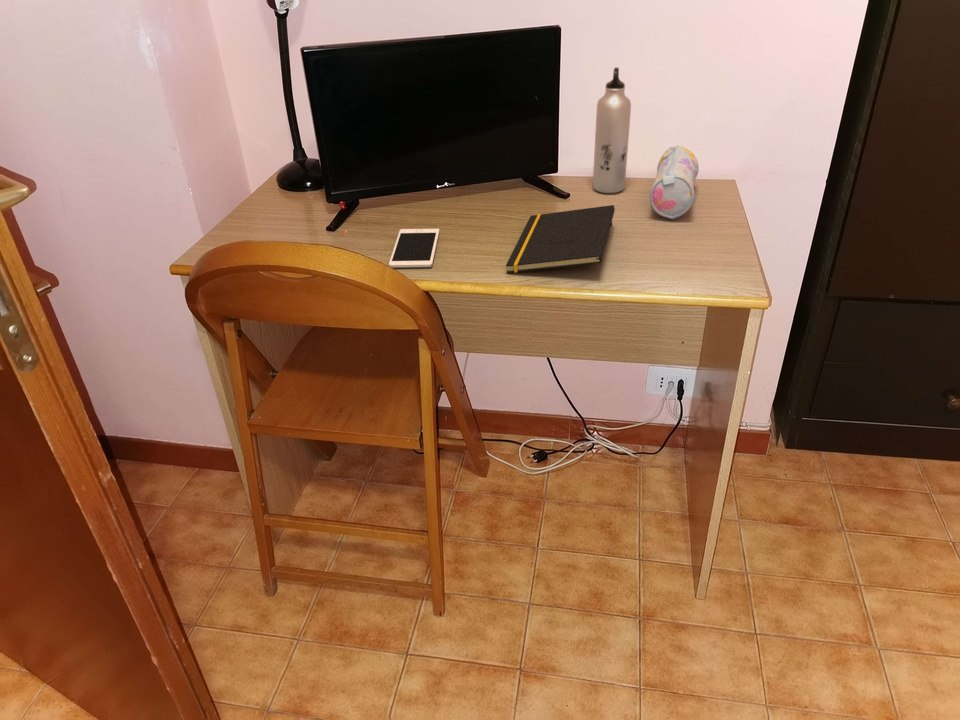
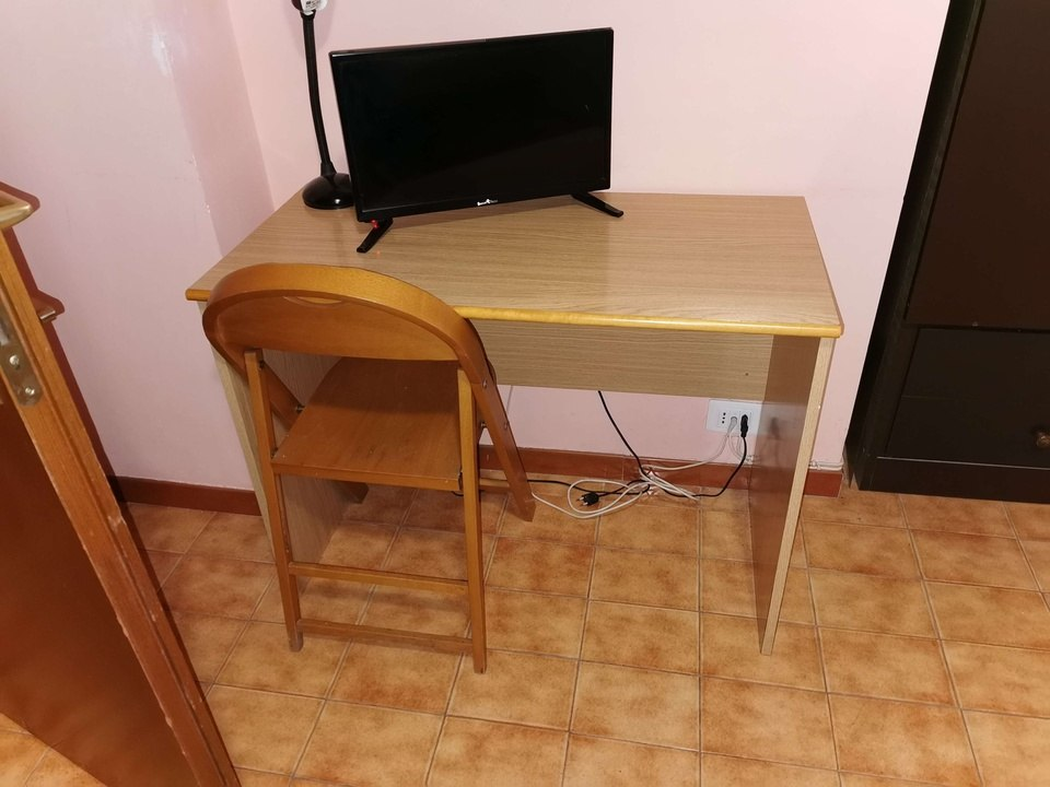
- notepad [505,204,616,274]
- pencil case [649,144,700,220]
- water bottle [592,67,632,194]
- cell phone [388,228,440,269]
